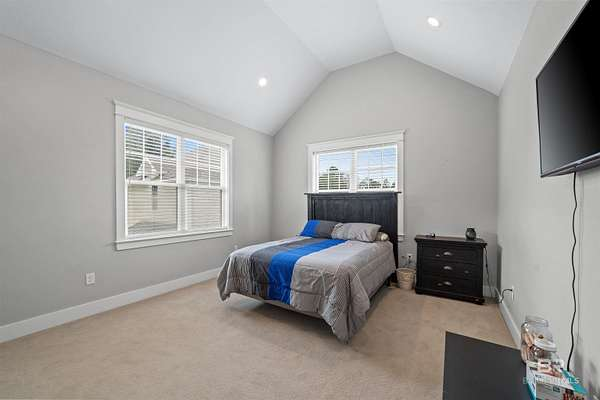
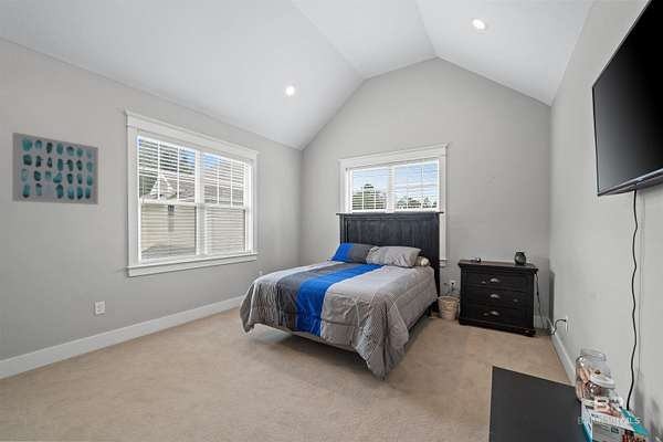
+ wall art [11,131,99,206]
